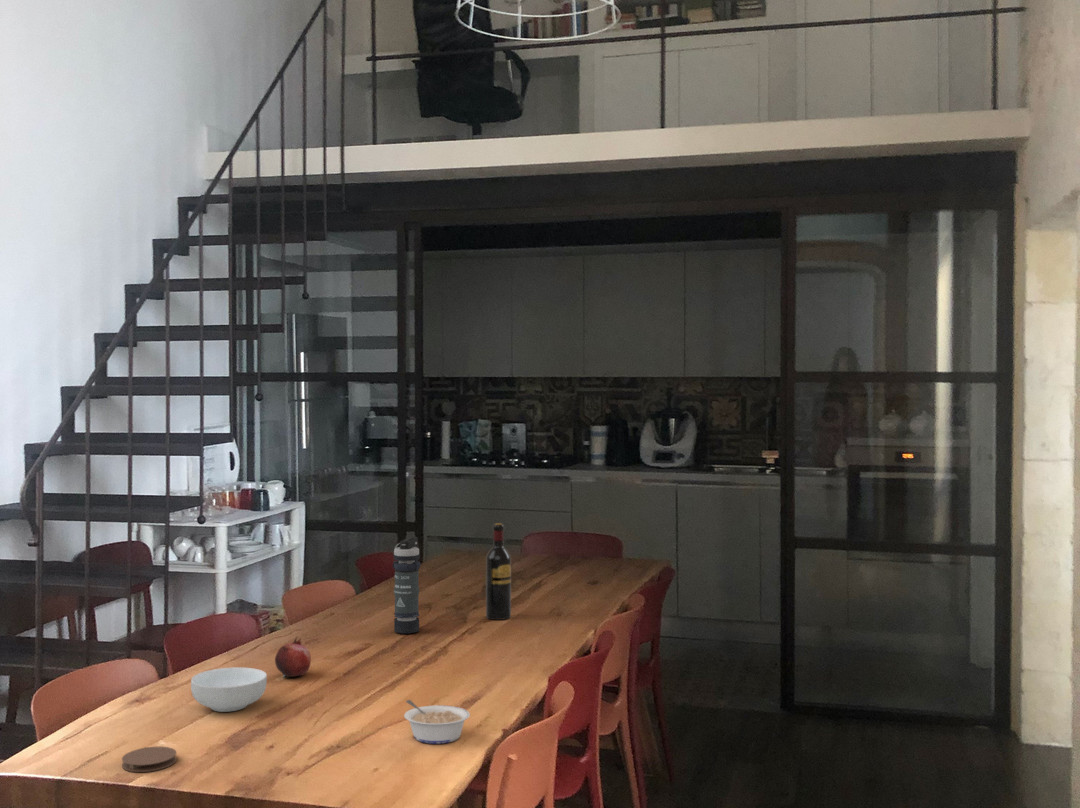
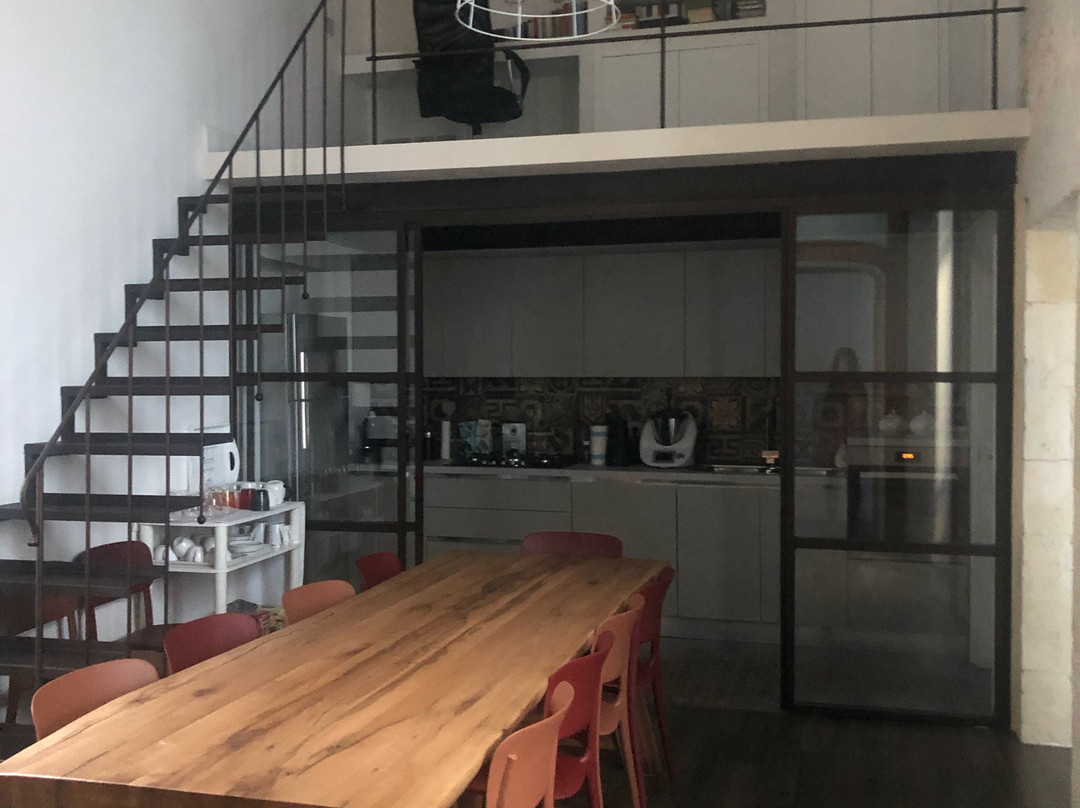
- wine bottle [485,522,512,621]
- coaster [121,745,178,773]
- fruit [274,636,312,679]
- cereal bowl [190,666,268,713]
- smoke grenade [392,536,421,634]
- legume [403,699,471,745]
